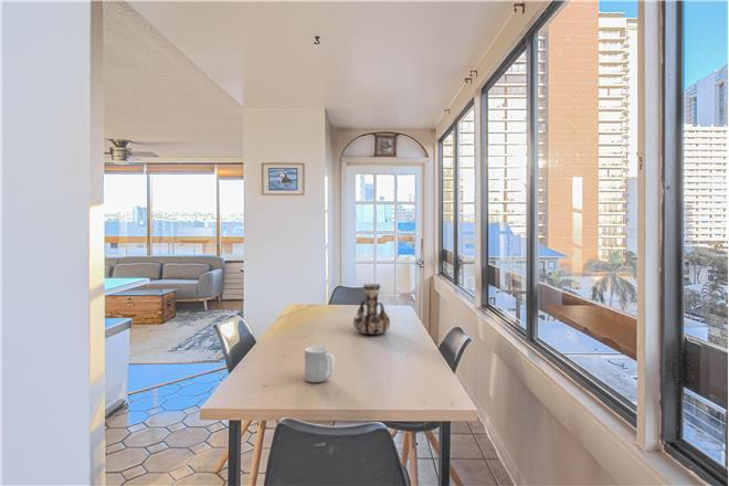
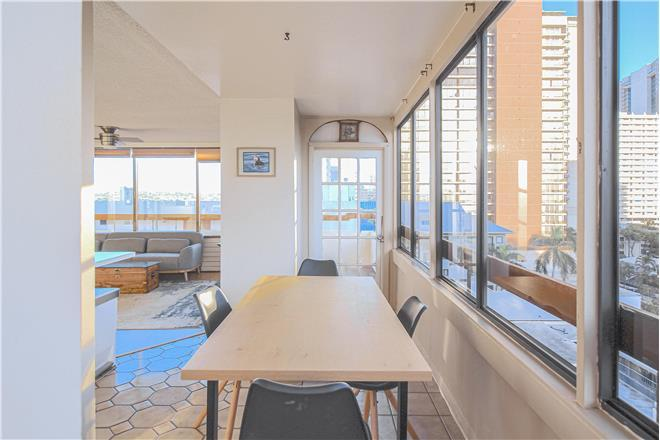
- decorative vase [352,283,391,336]
- mug [304,345,336,383]
